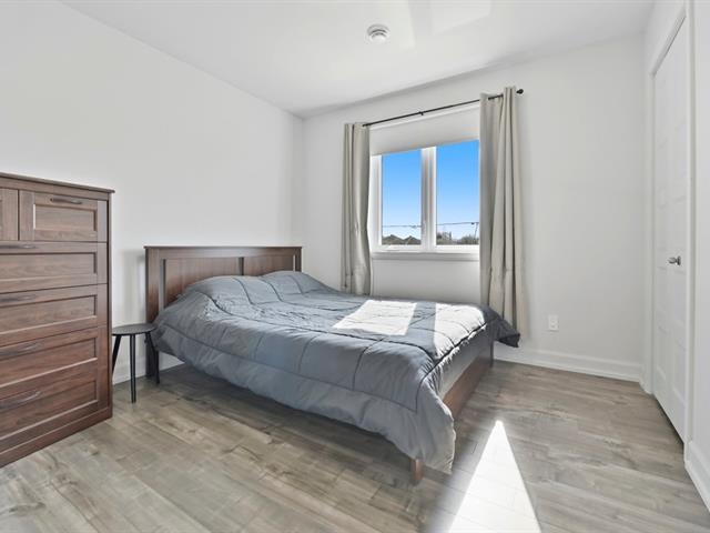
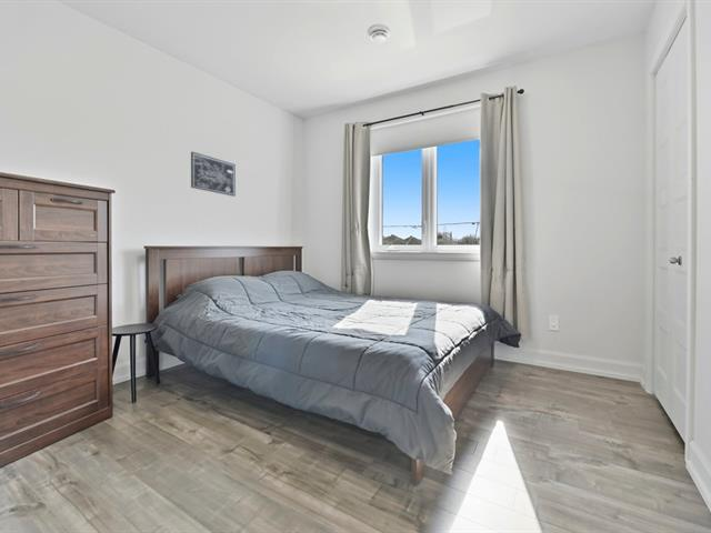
+ wall art [190,151,237,198]
